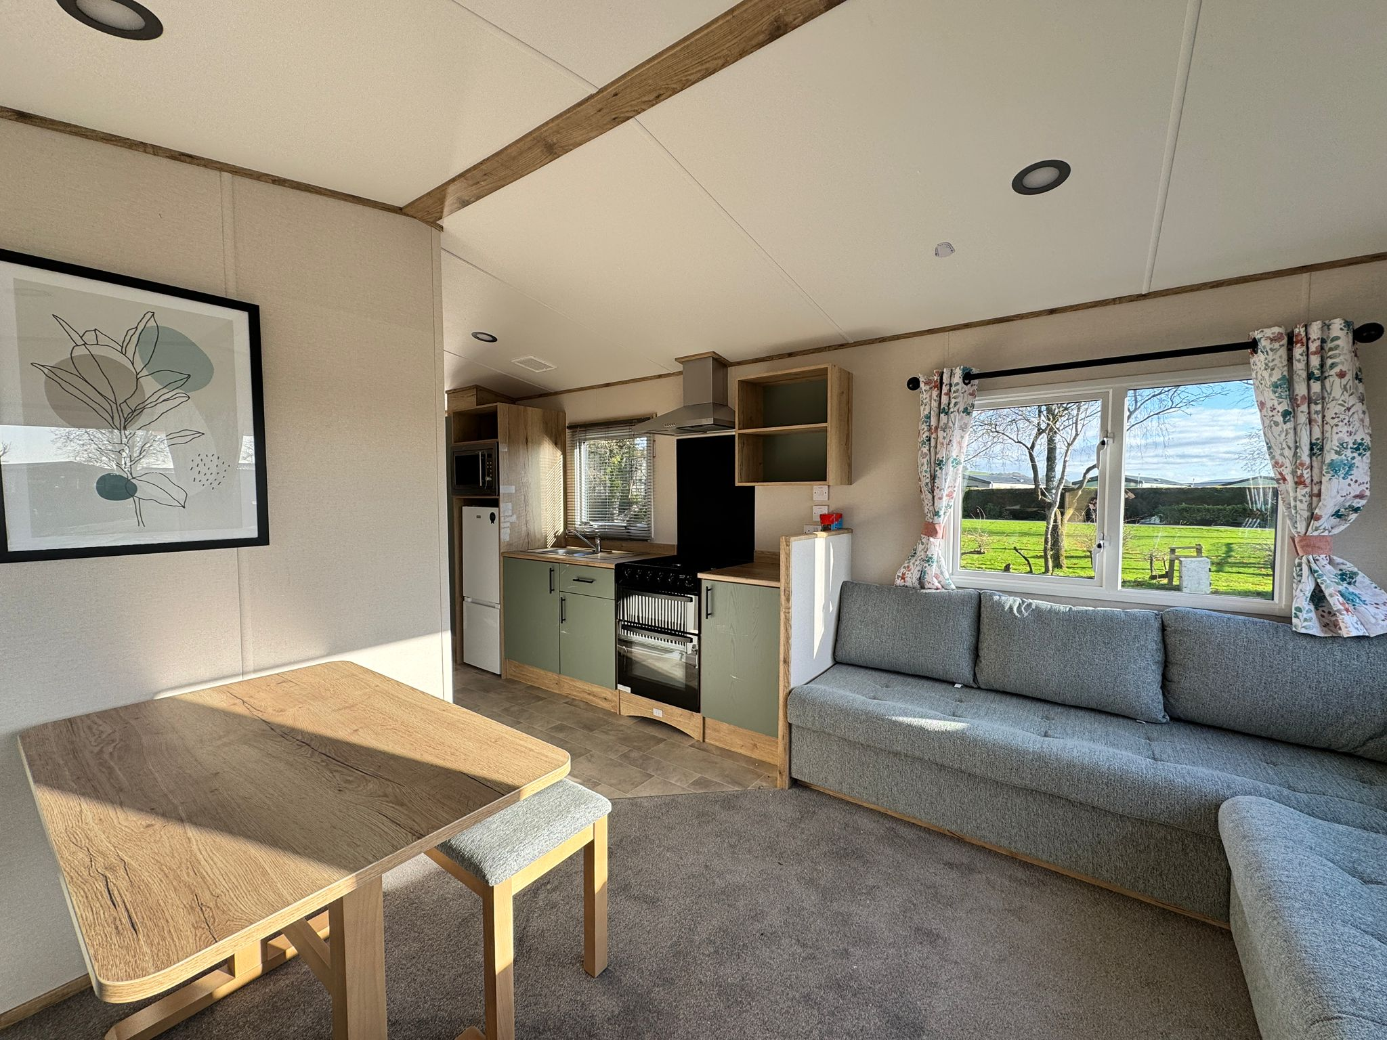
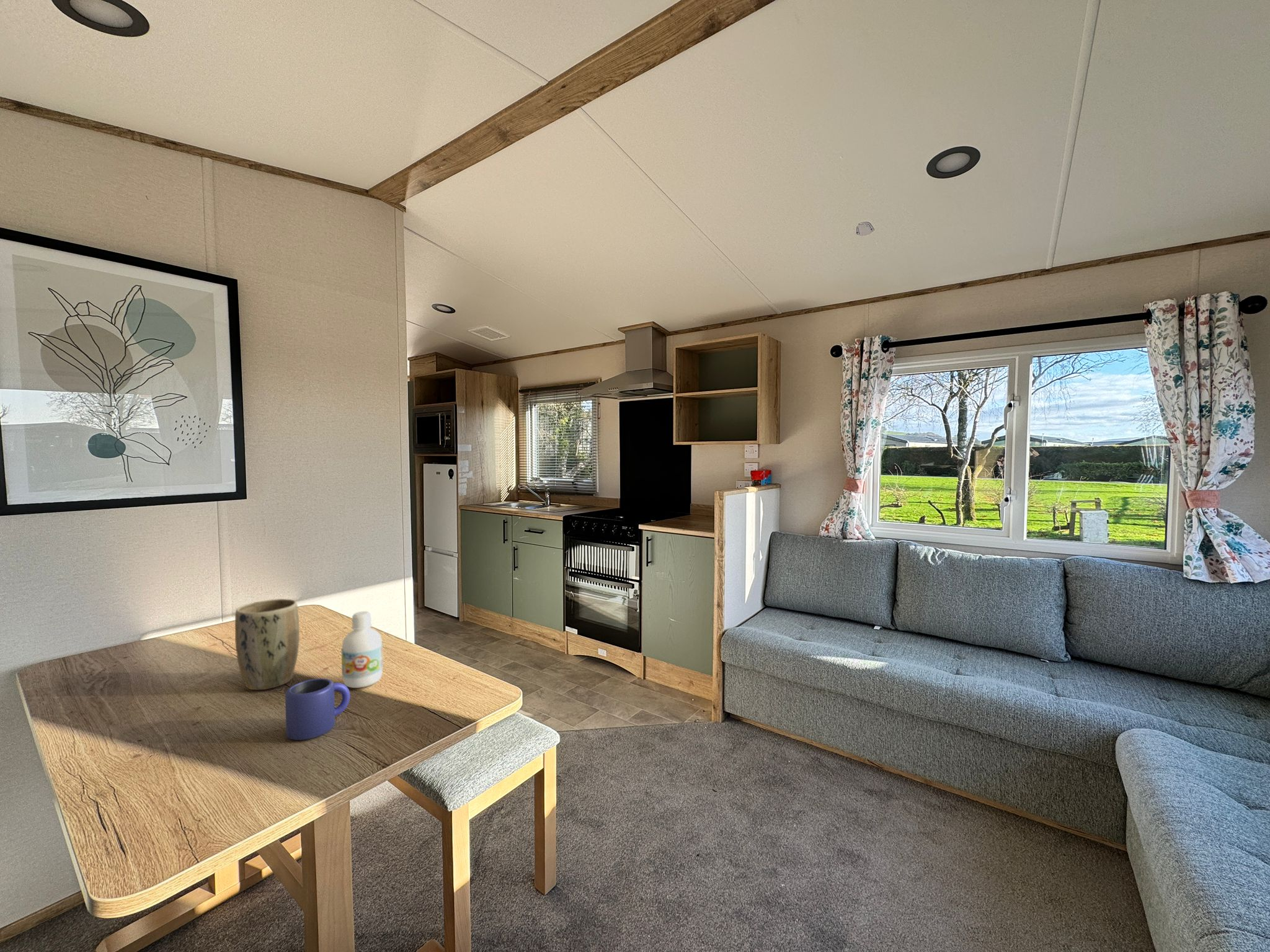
+ plant pot [234,598,300,690]
+ bottle [340,610,384,689]
+ mug [285,678,351,741]
